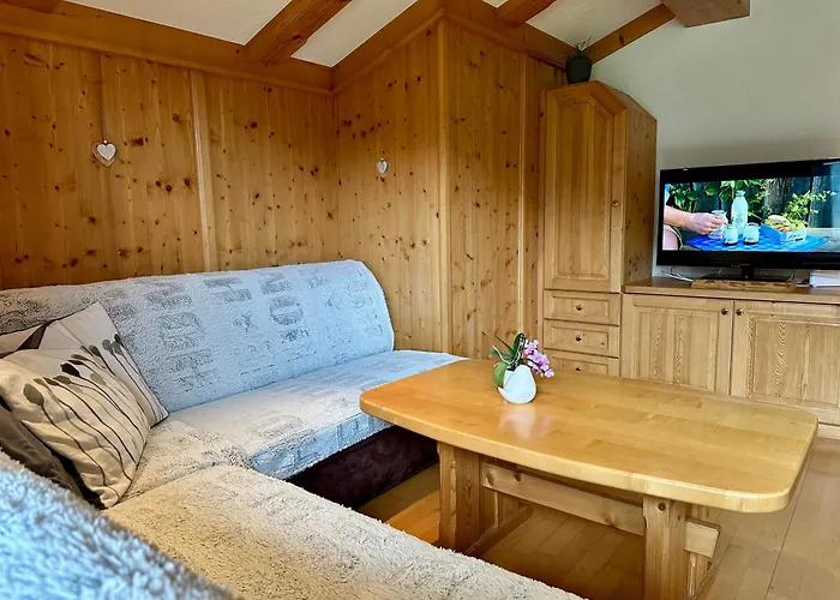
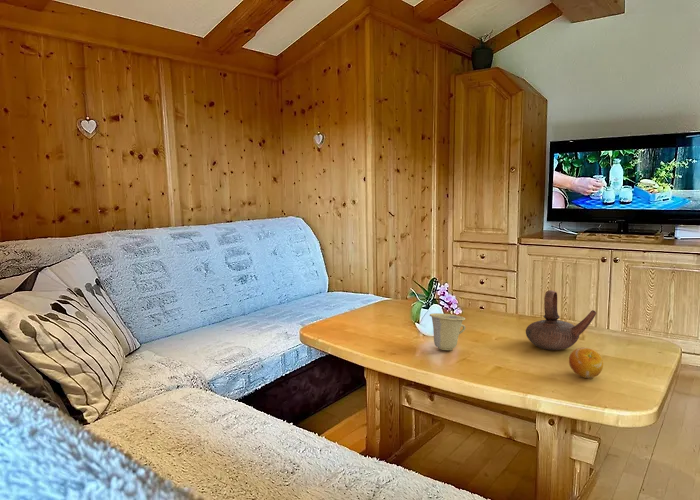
+ fruit [568,346,604,379]
+ teapot [525,289,597,351]
+ cup [429,312,467,351]
